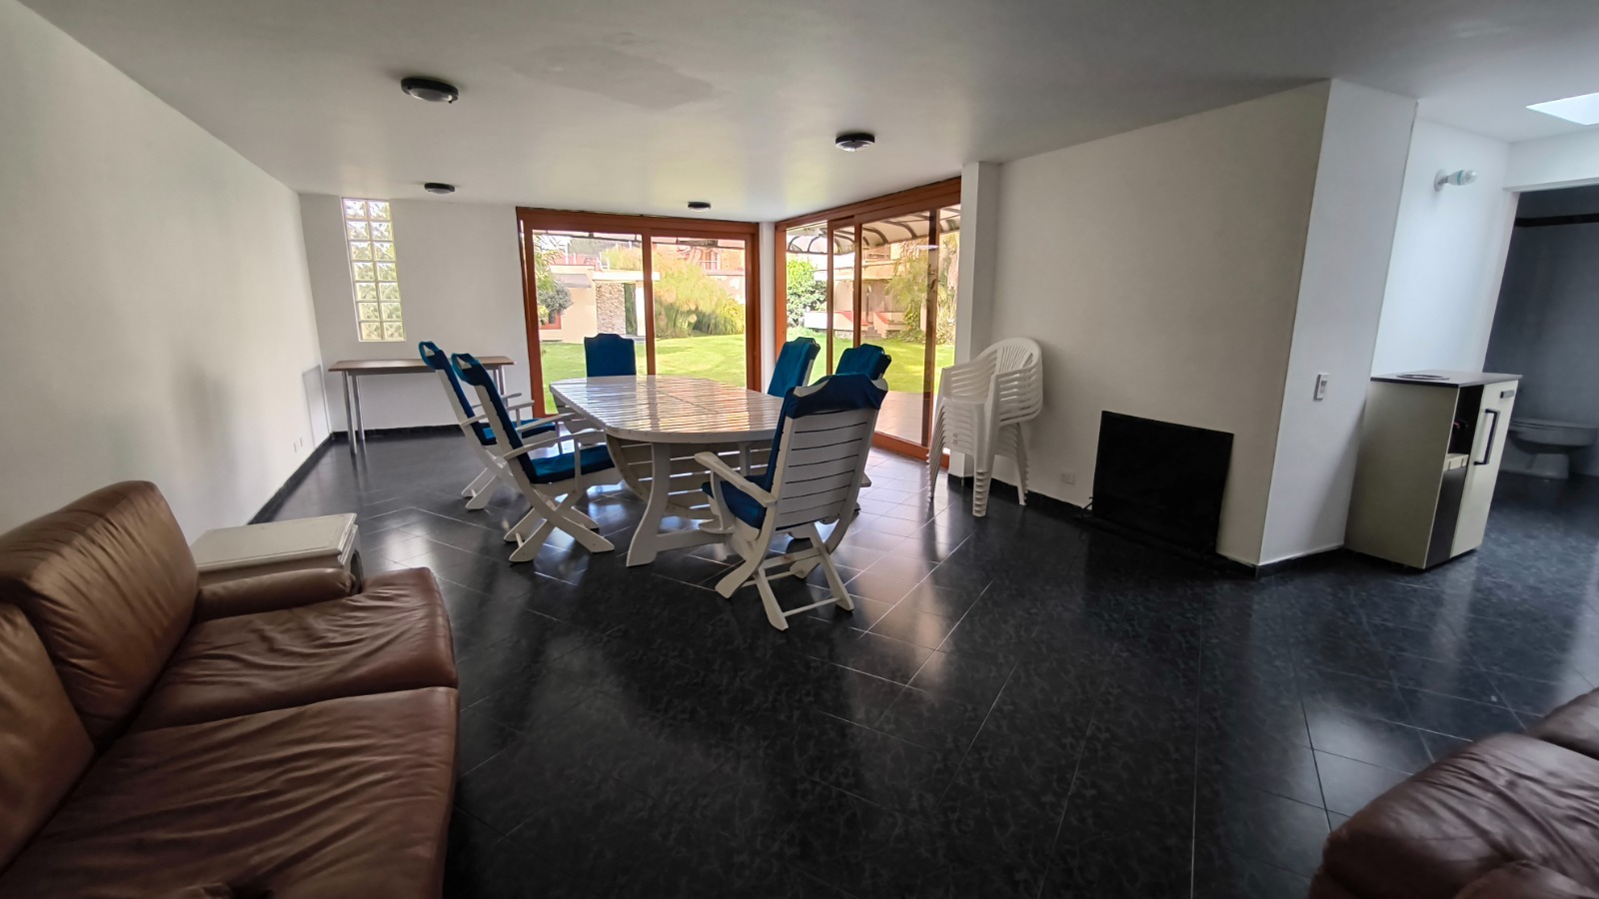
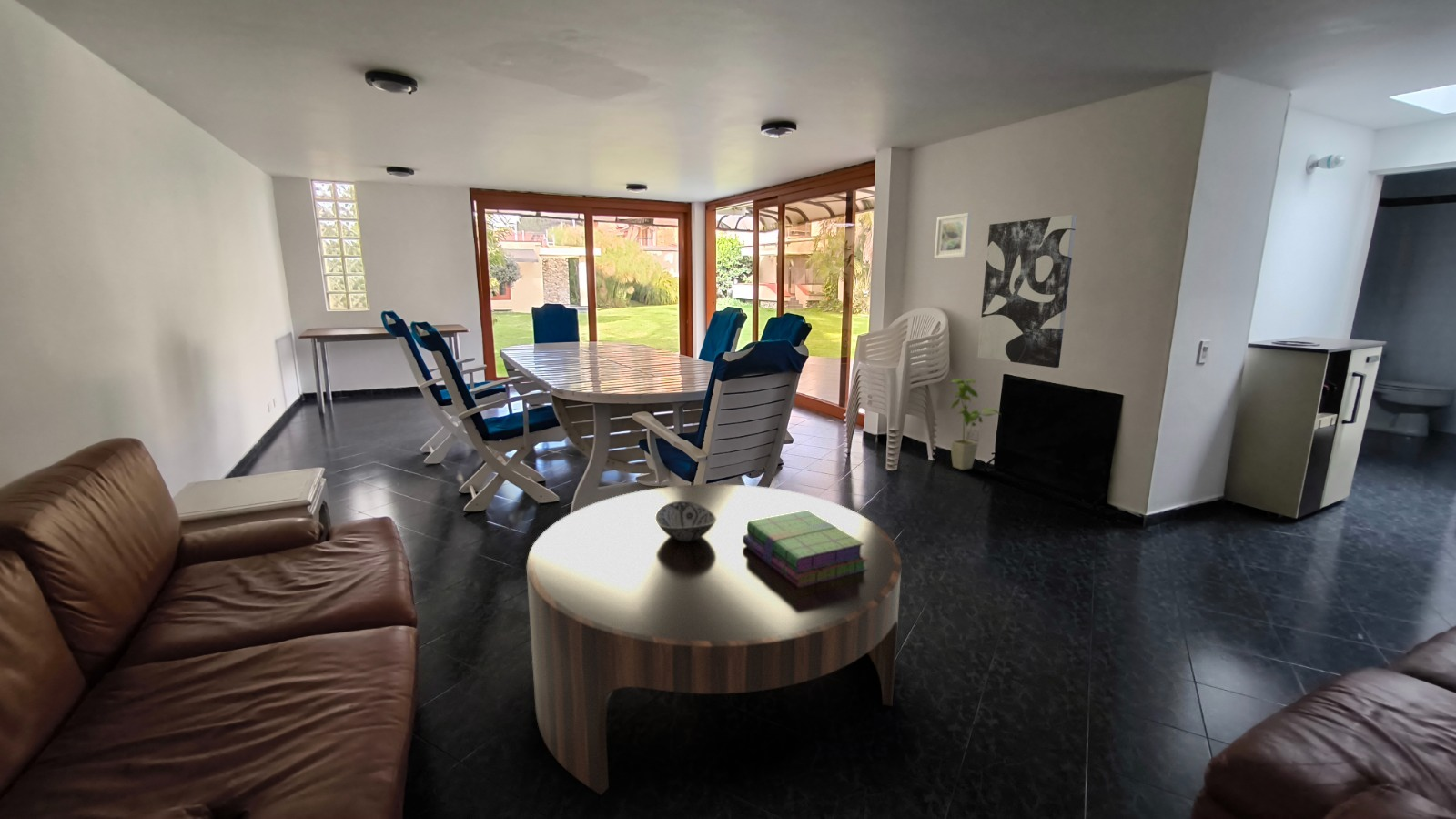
+ coffee table [526,483,902,795]
+ wall art [976,214,1077,369]
+ stack of books [743,510,867,588]
+ decorative bowl [655,501,716,541]
+ house plant [950,378,1002,470]
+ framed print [934,212,972,259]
